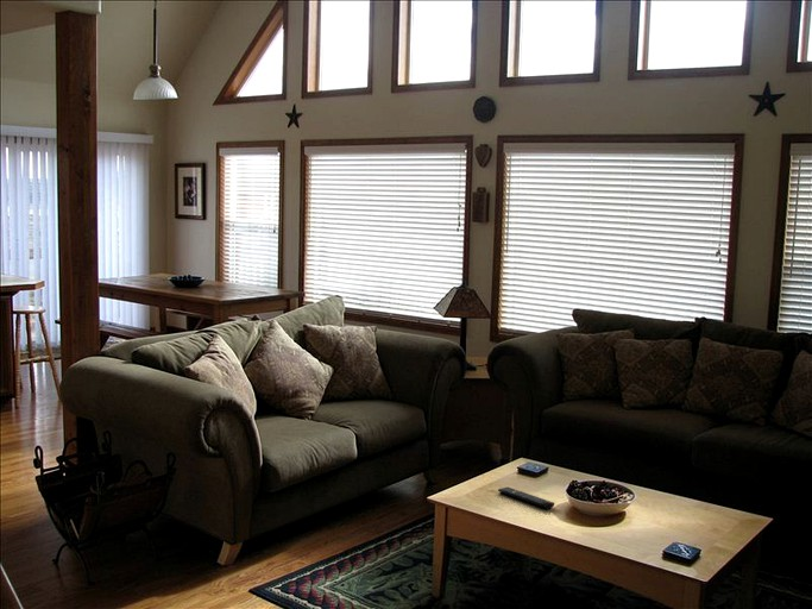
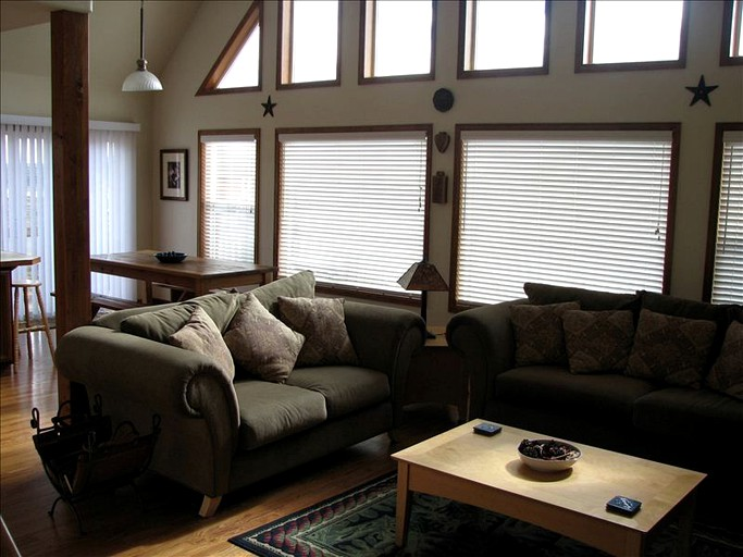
- remote control [497,486,555,509]
